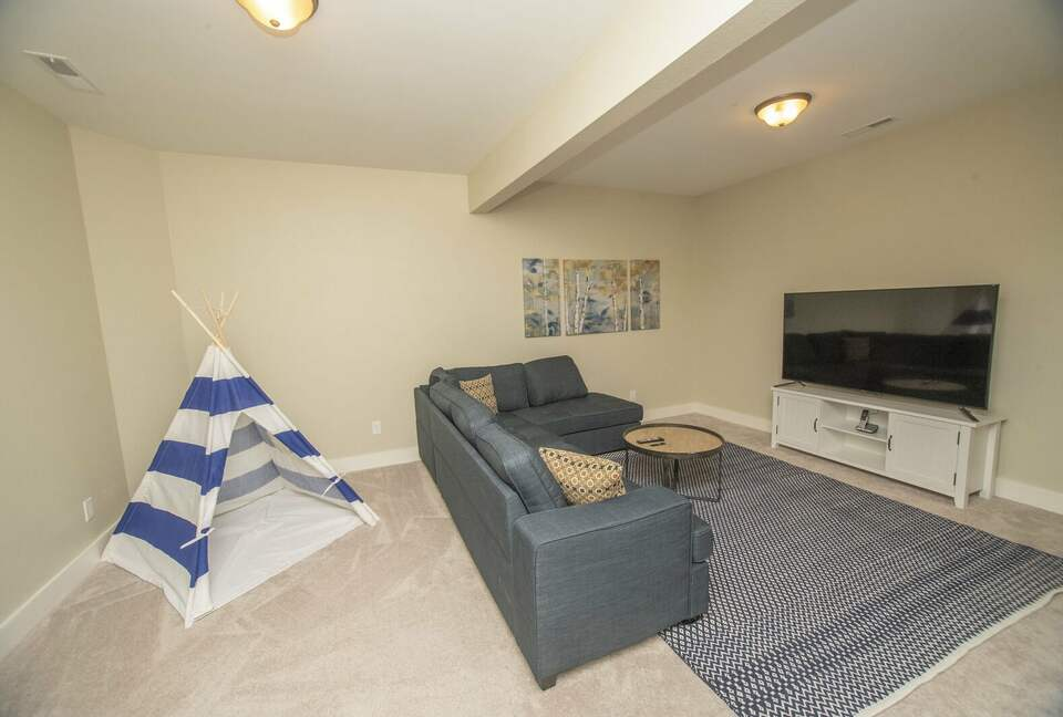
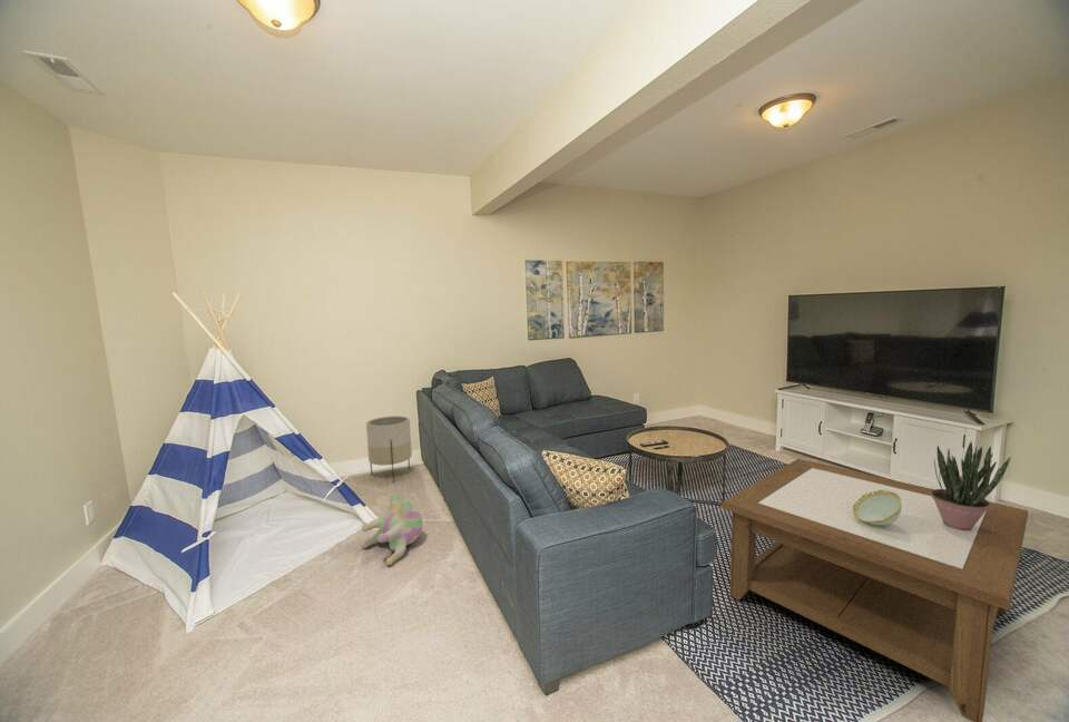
+ potted plant [931,441,1011,530]
+ decorative bowl [852,490,902,525]
+ plush toy [361,492,423,566]
+ coffee table [720,458,1029,722]
+ planter [365,414,413,484]
